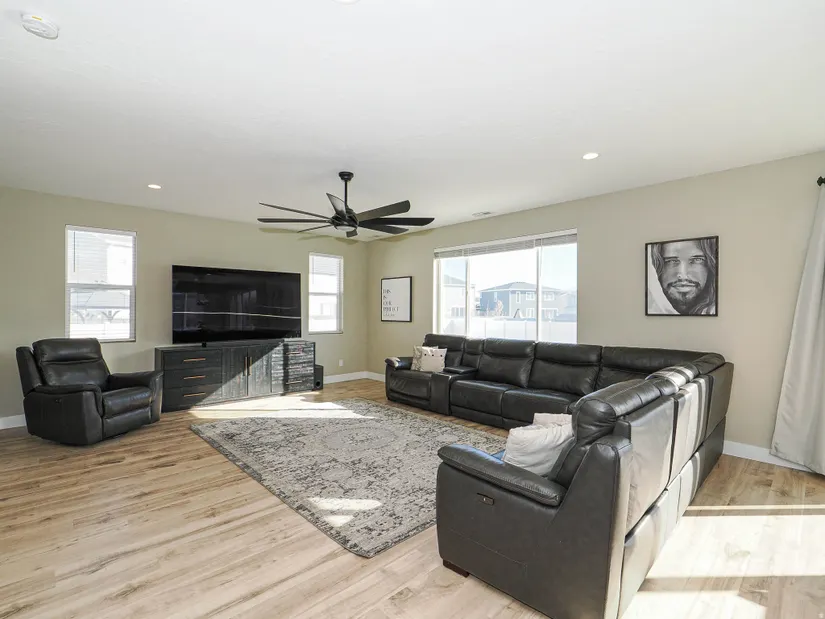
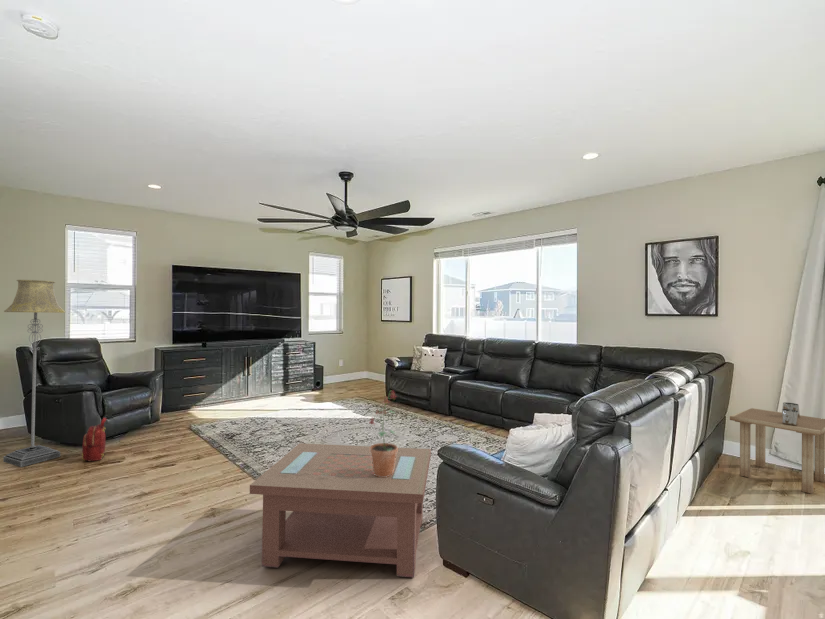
+ coffee table [249,442,432,578]
+ floor lamp [2,279,66,468]
+ potted plant [367,389,399,477]
+ backpack [81,417,108,462]
+ side table [729,402,825,495]
